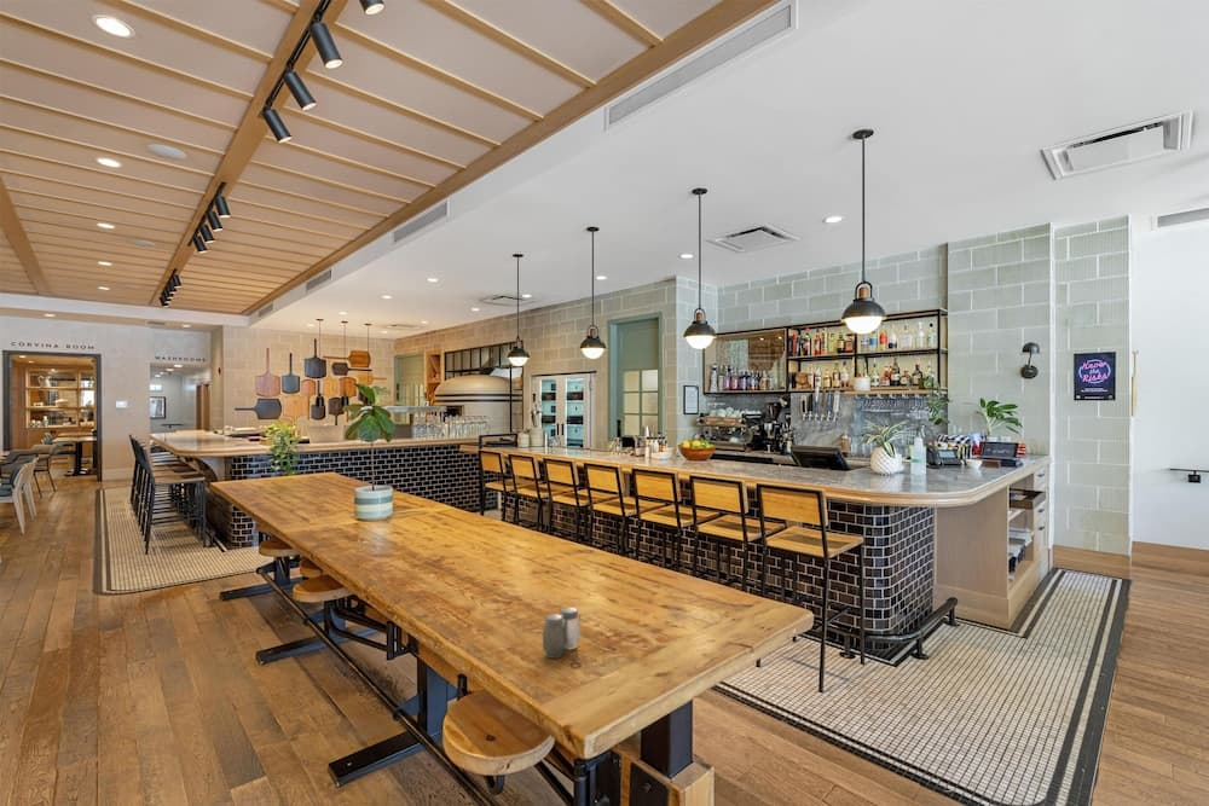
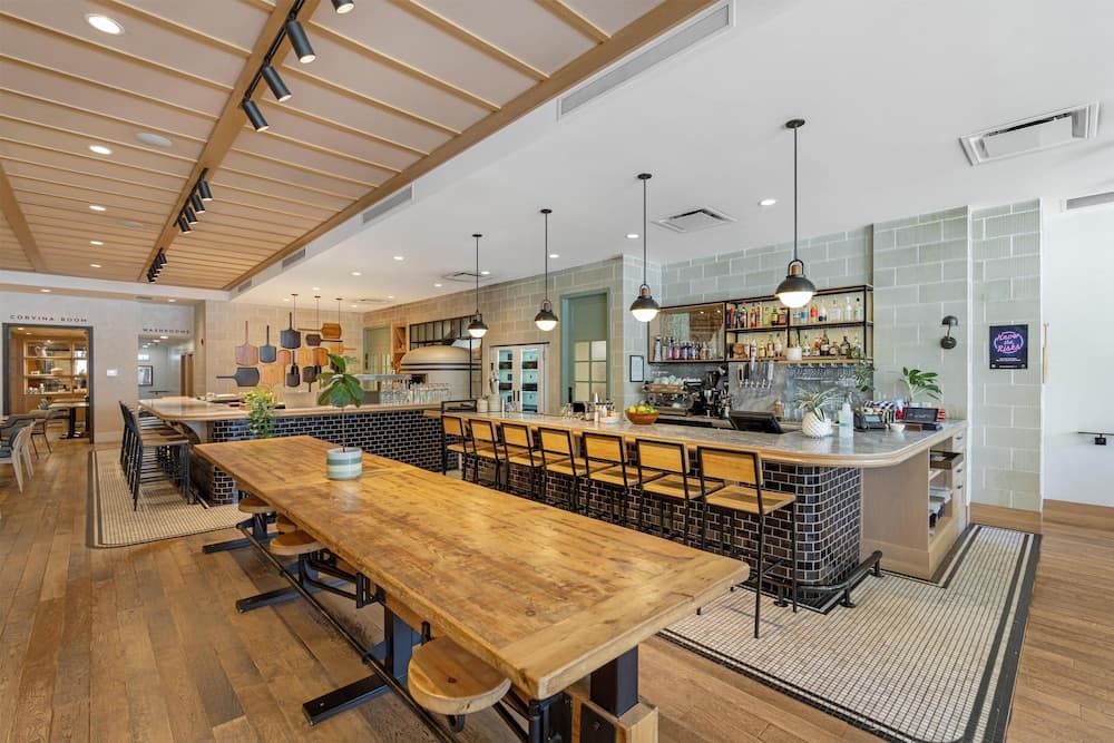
- salt and pepper shaker [542,605,582,660]
